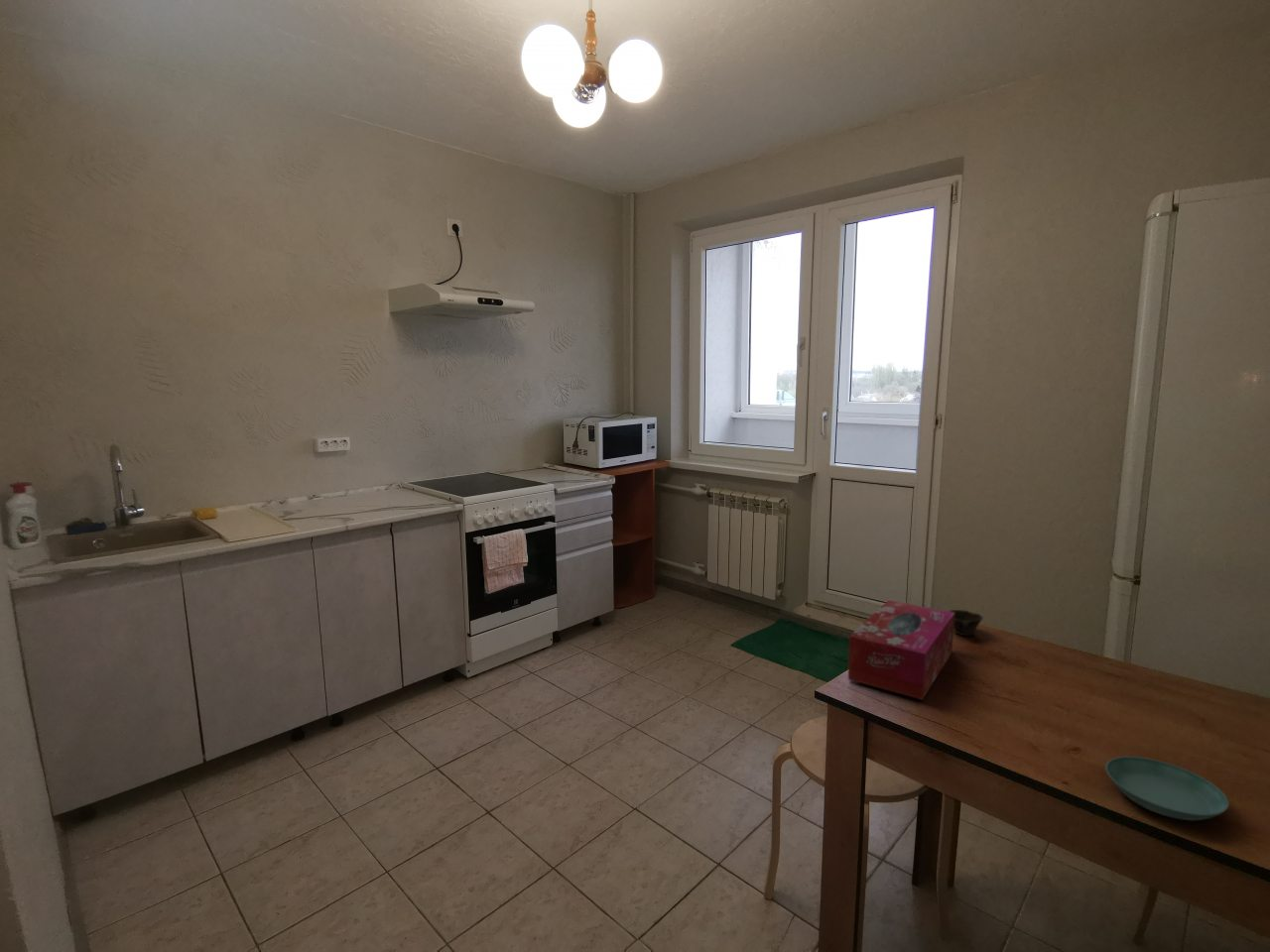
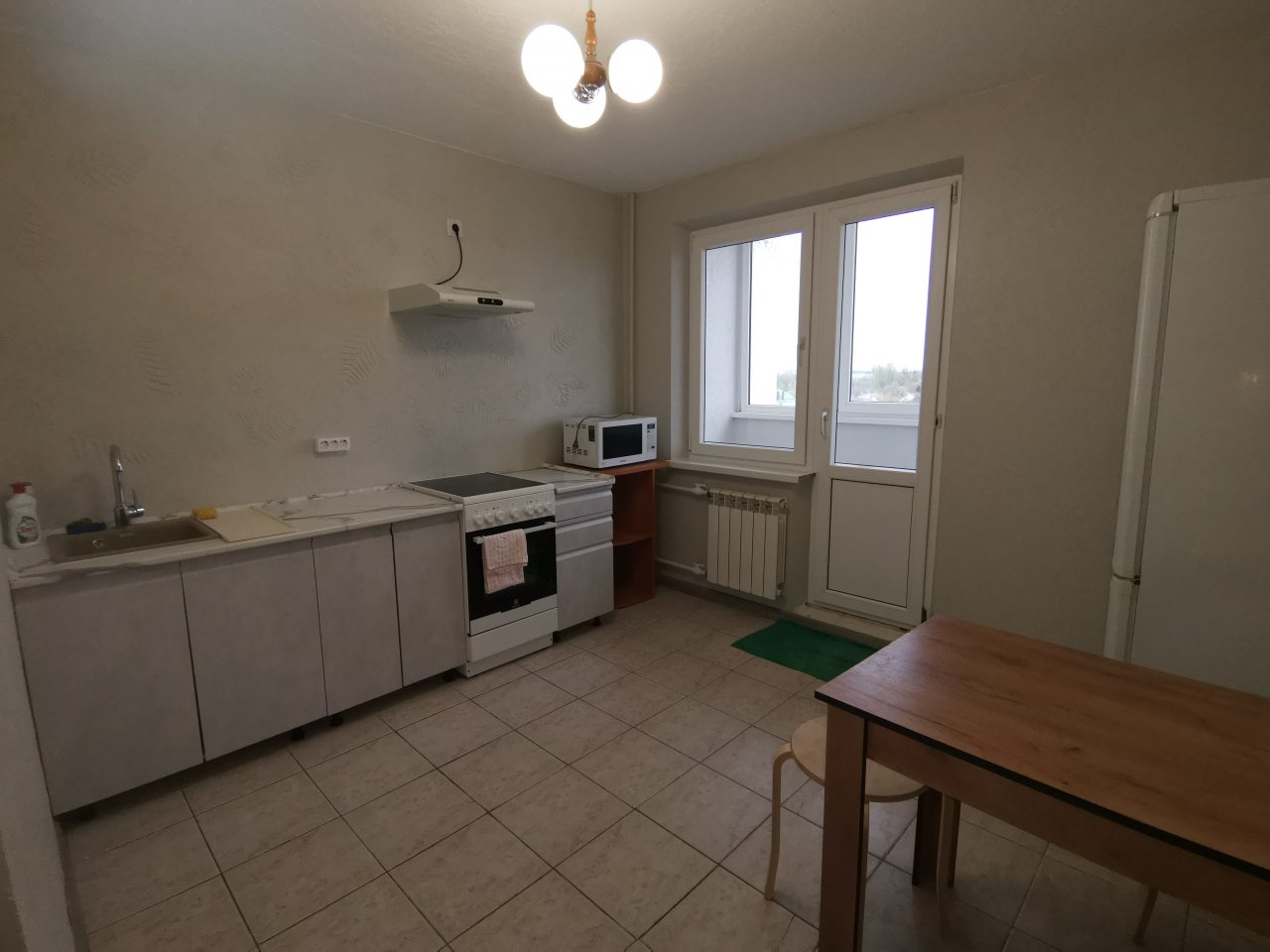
- cup [948,609,984,637]
- saucer [1104,756,1230,821]
- tissue box [847,599,954,701]
